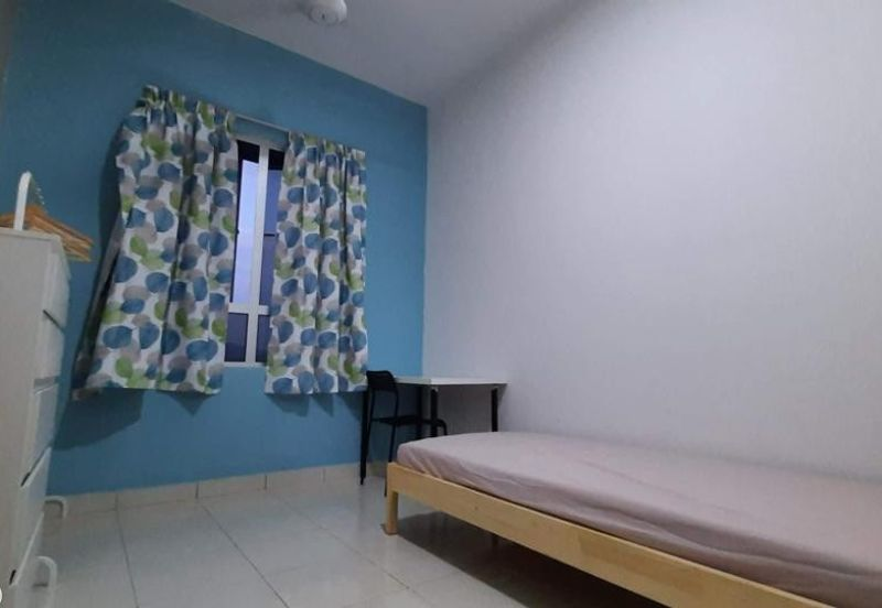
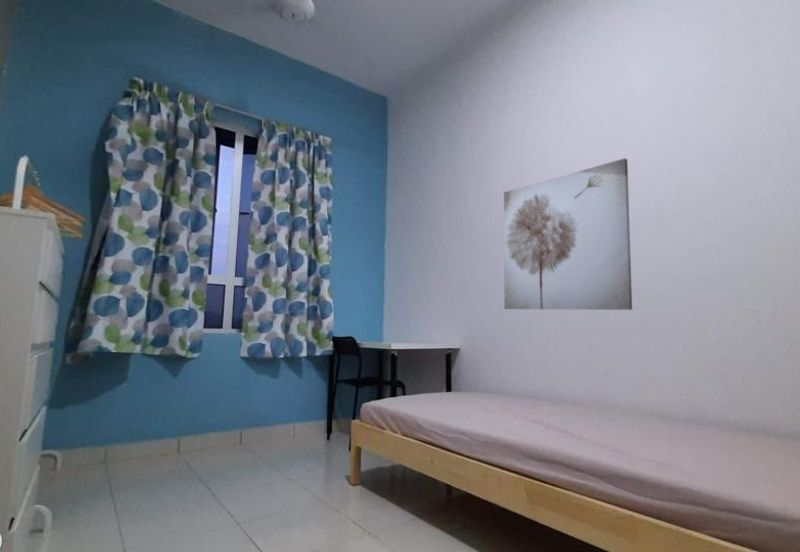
+ wall art [503,157,633,311]
